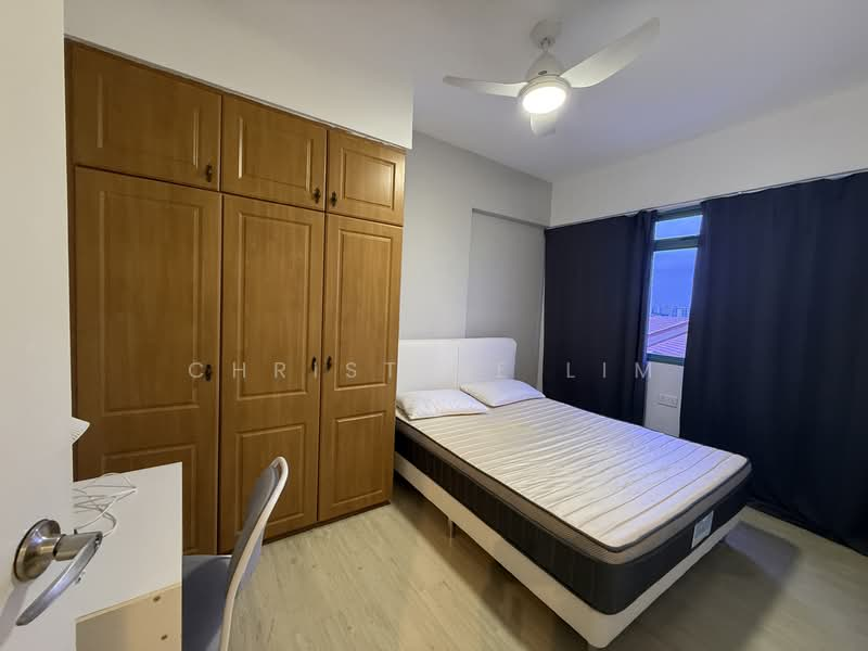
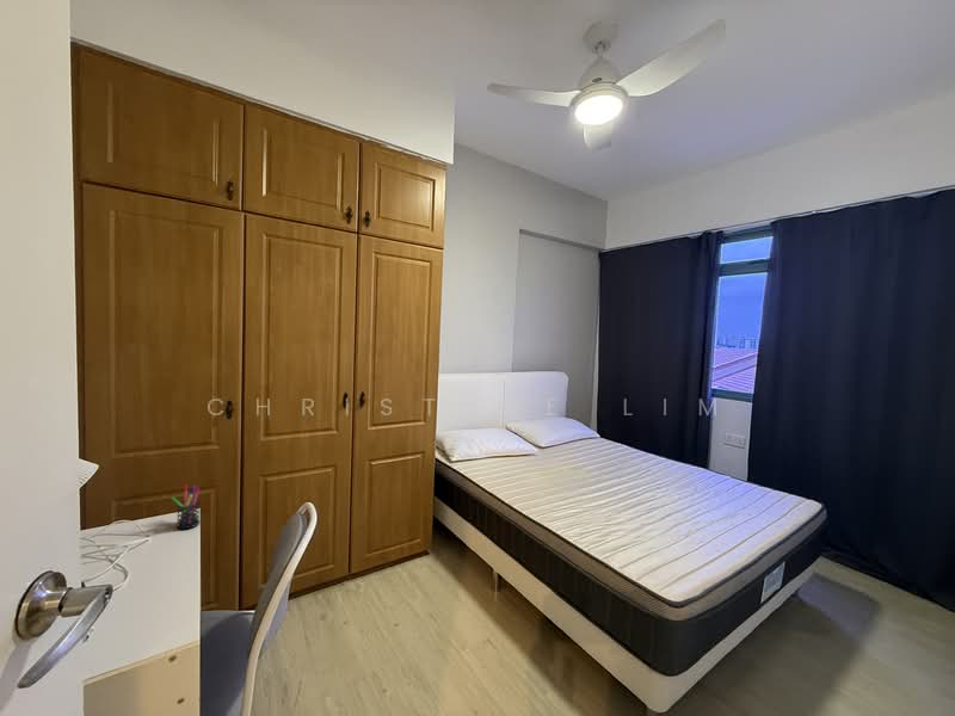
+ pen holder [170,483,202,530]
